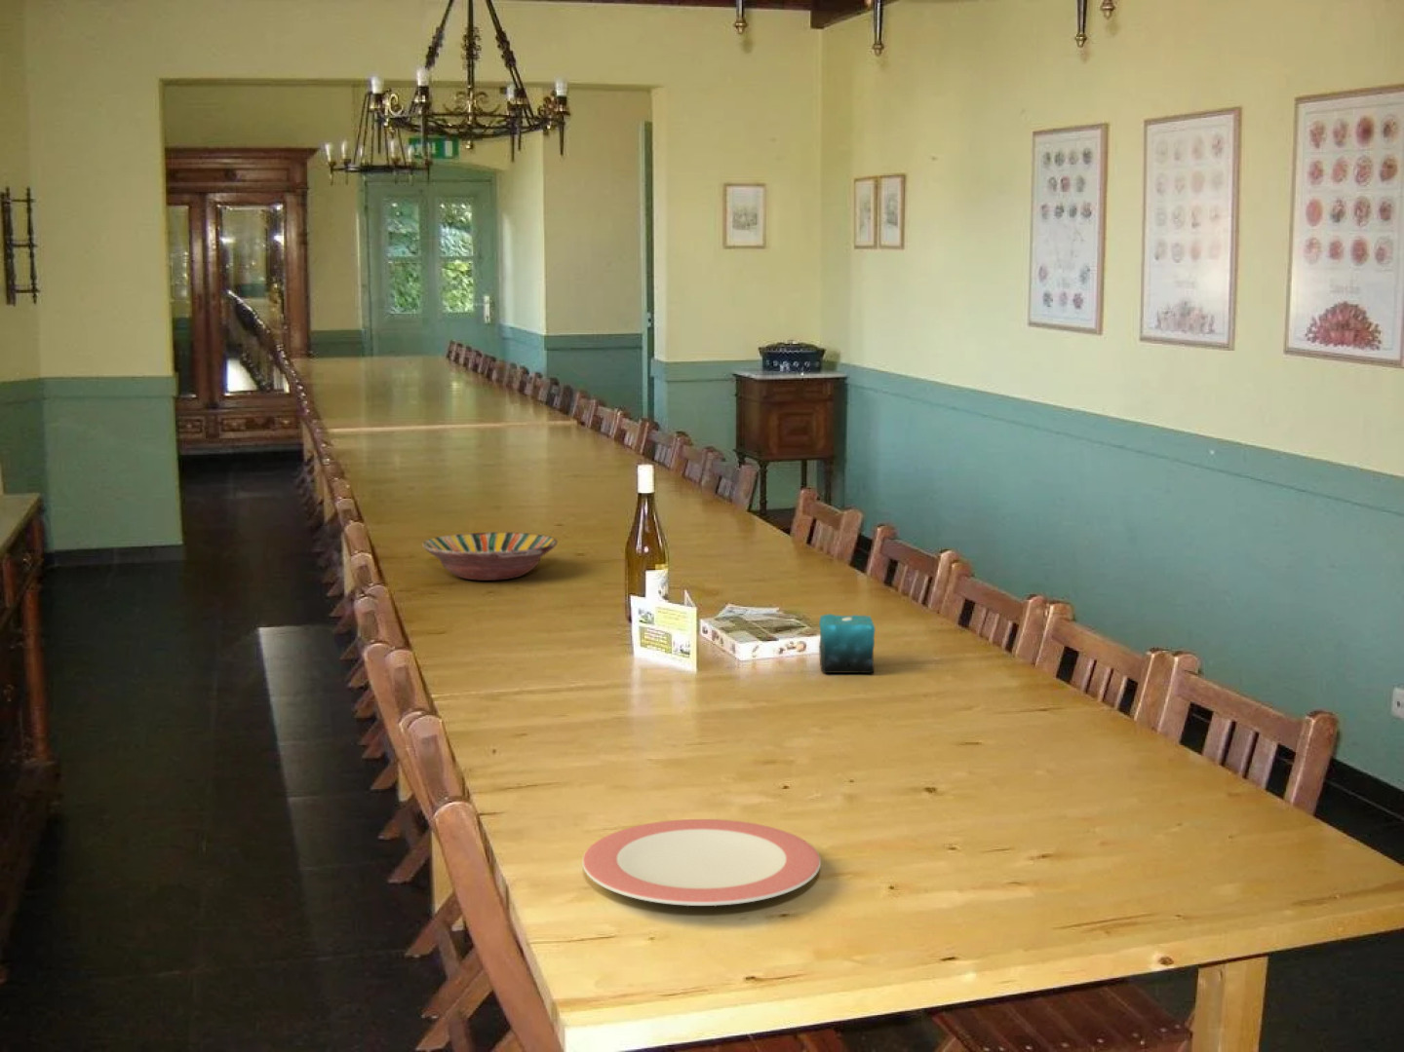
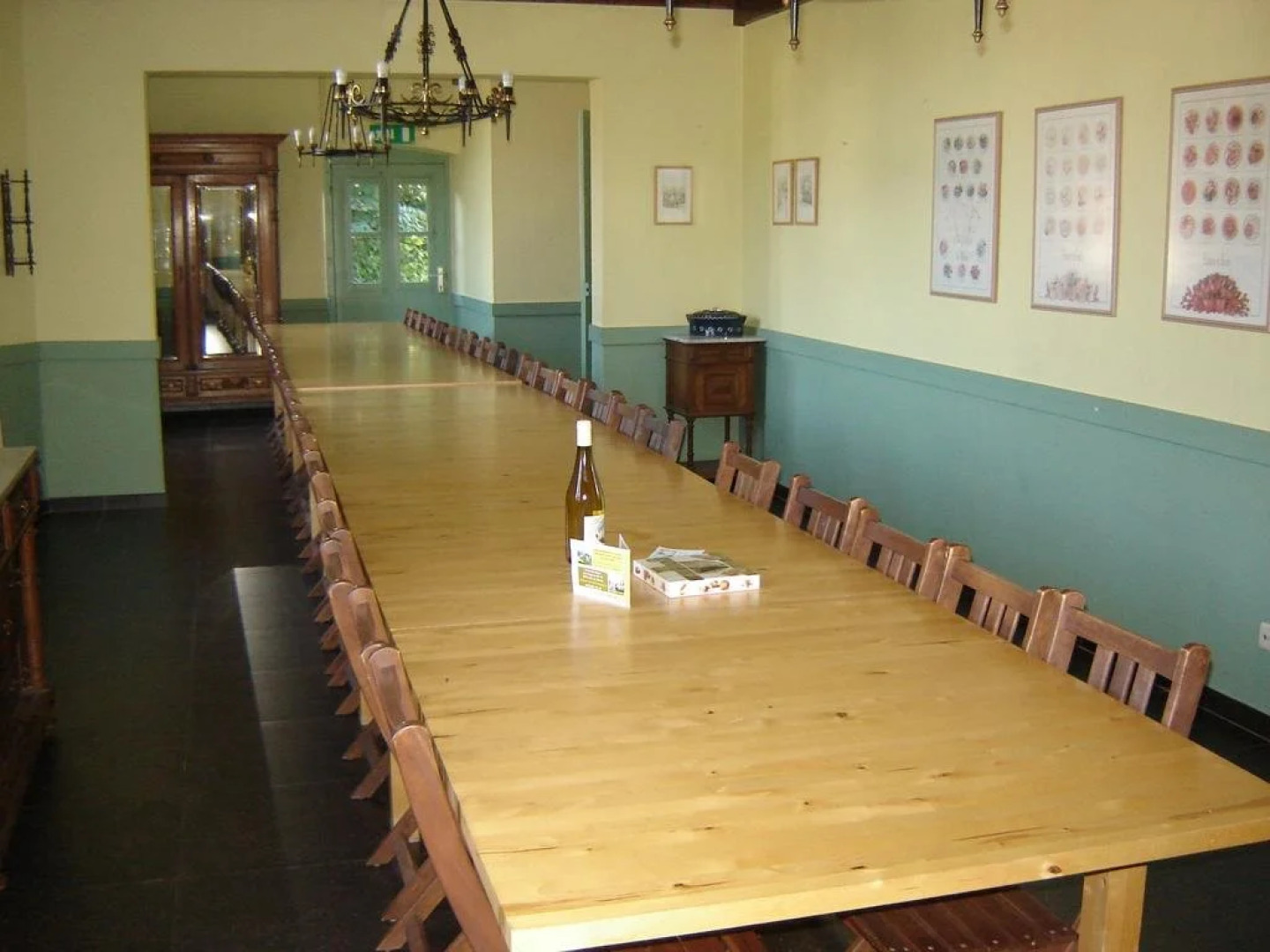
- serving bowl [421,530,558,581]
- plate [581,818,821,907]
- candle [818,596,876,674]
